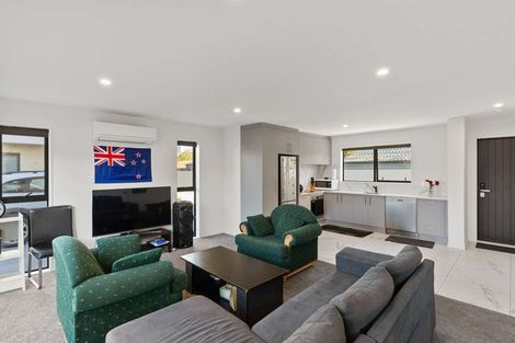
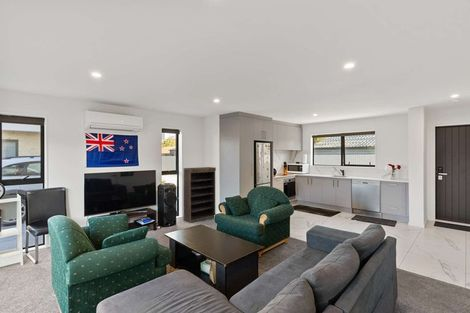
+ bookshelf [182,166,217,224]
